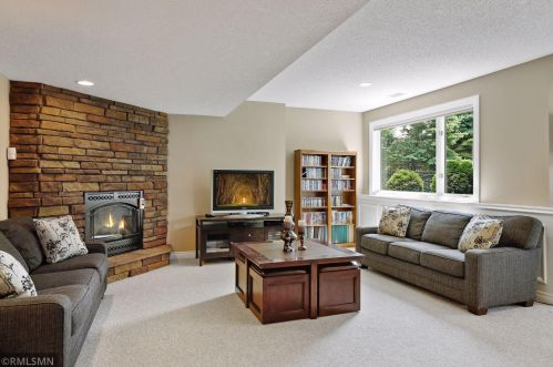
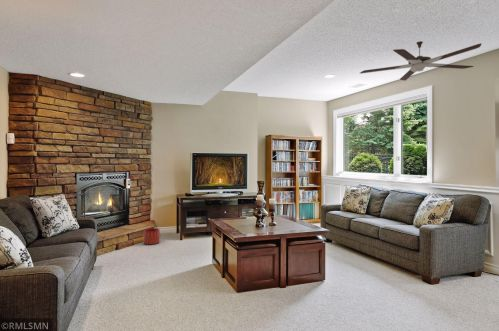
+ ceiling fan [359,40,483,82]
+ planter [143,227,161,246]
